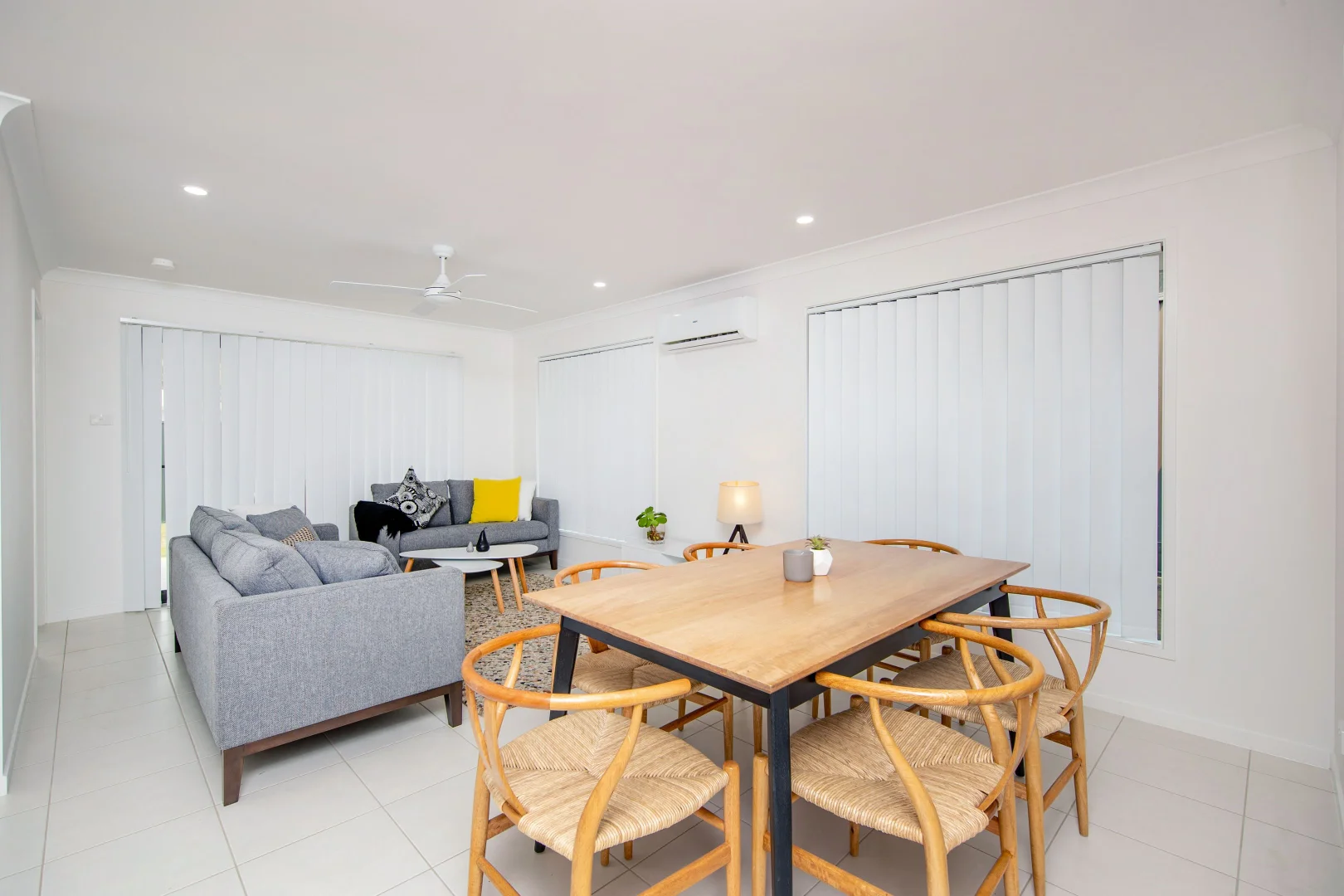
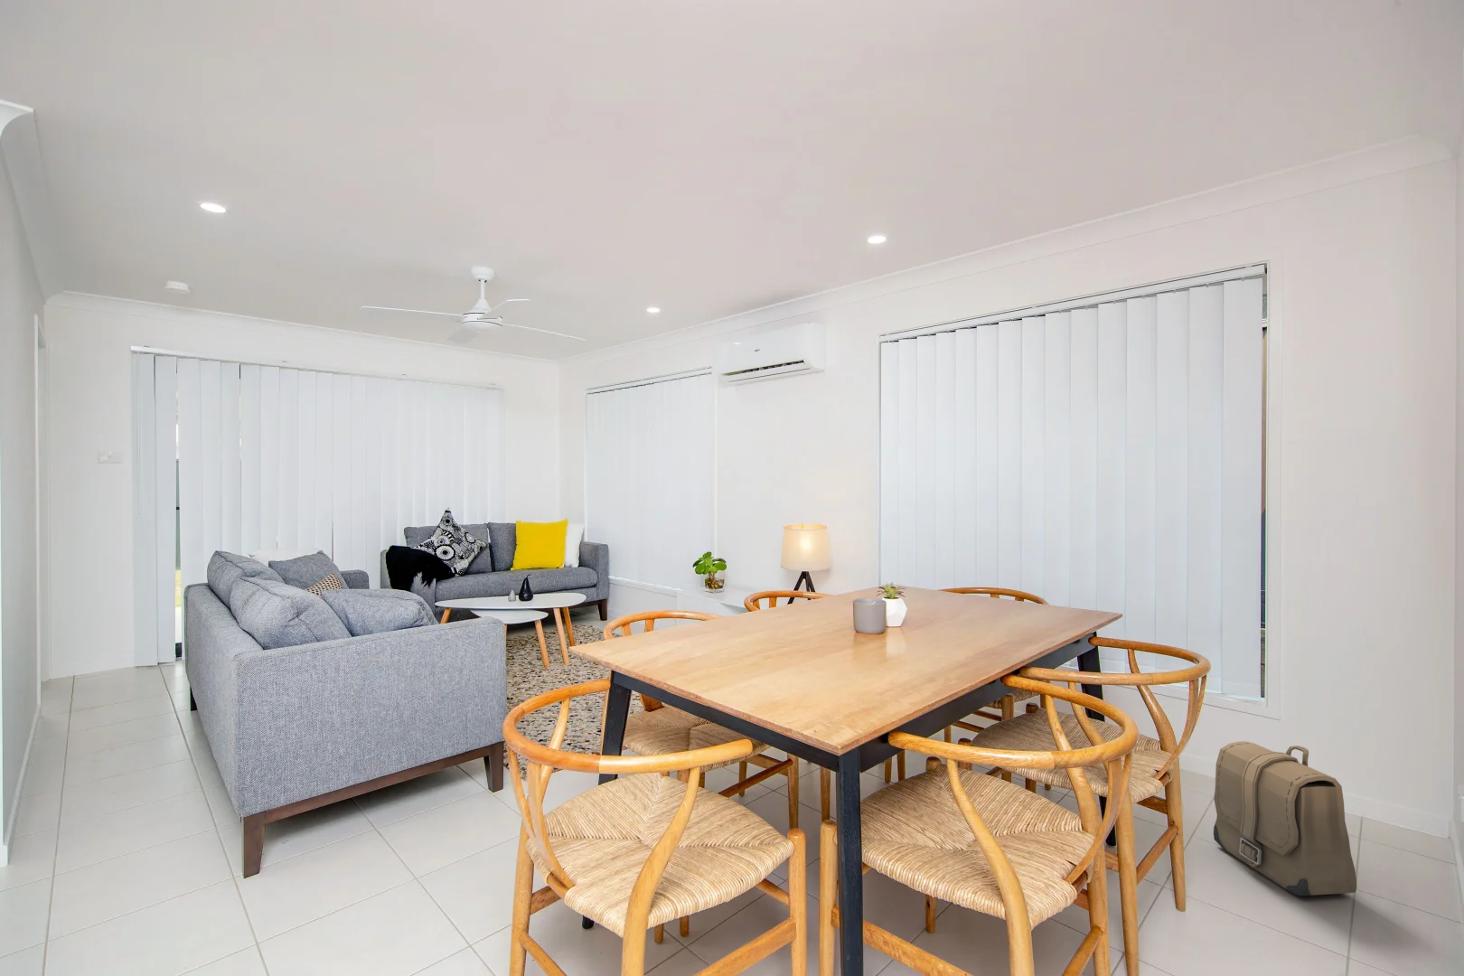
+ backpack [1212,740,1357,898]
